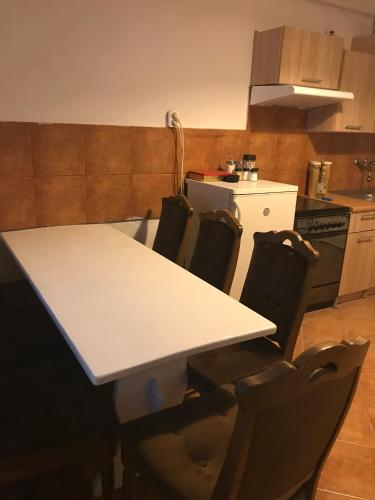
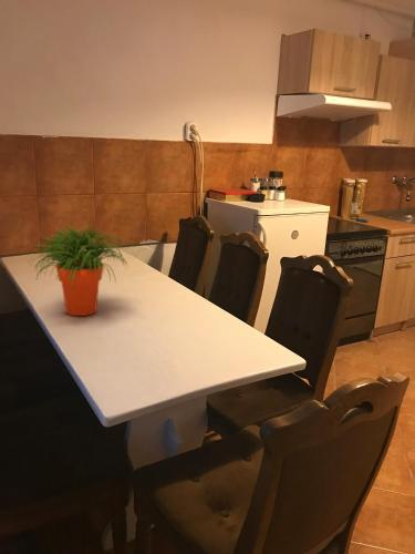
+ potted plant [27,225,131,317]
